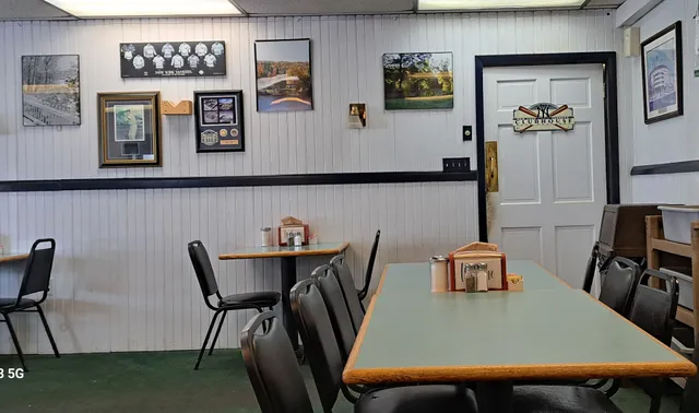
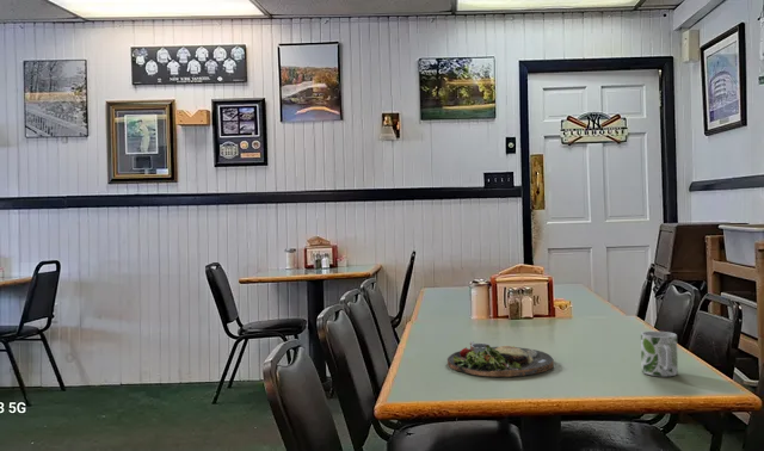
+ dinner plate [446,340,555,377]
+ mug [640,330,679,377]
